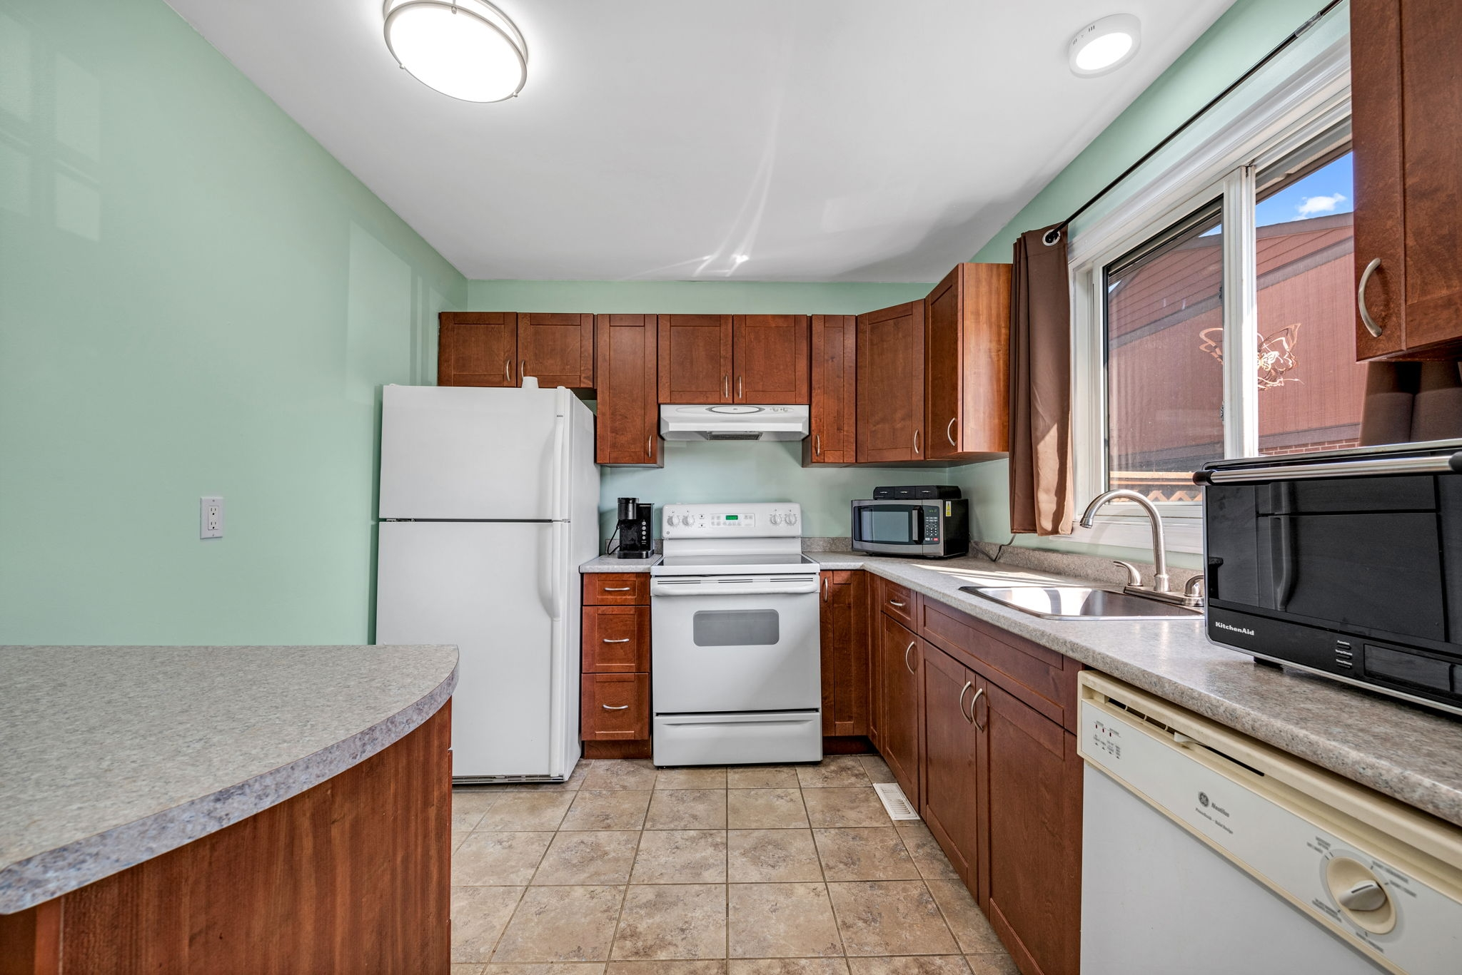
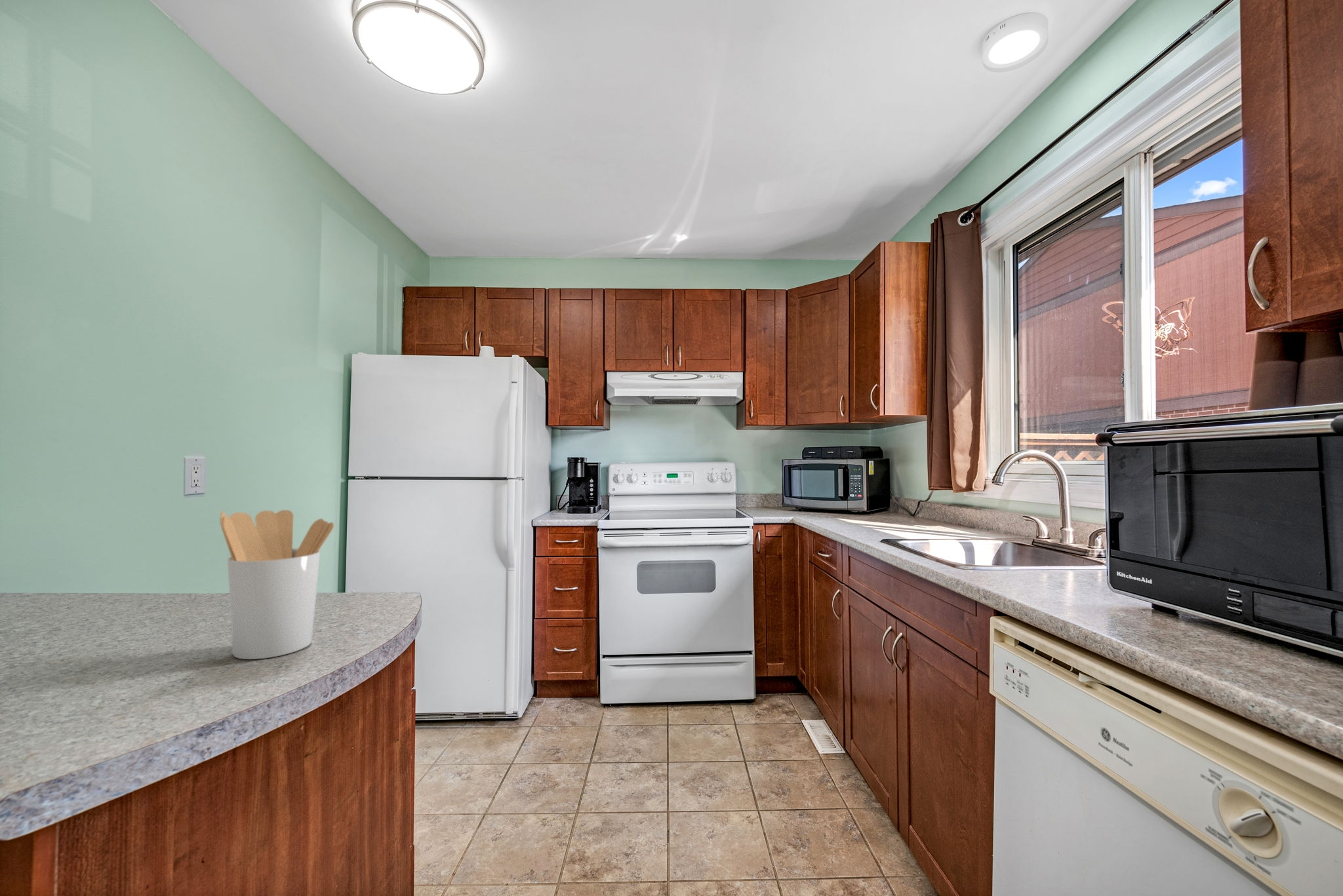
+ utensil holder [219,509,335,660]
